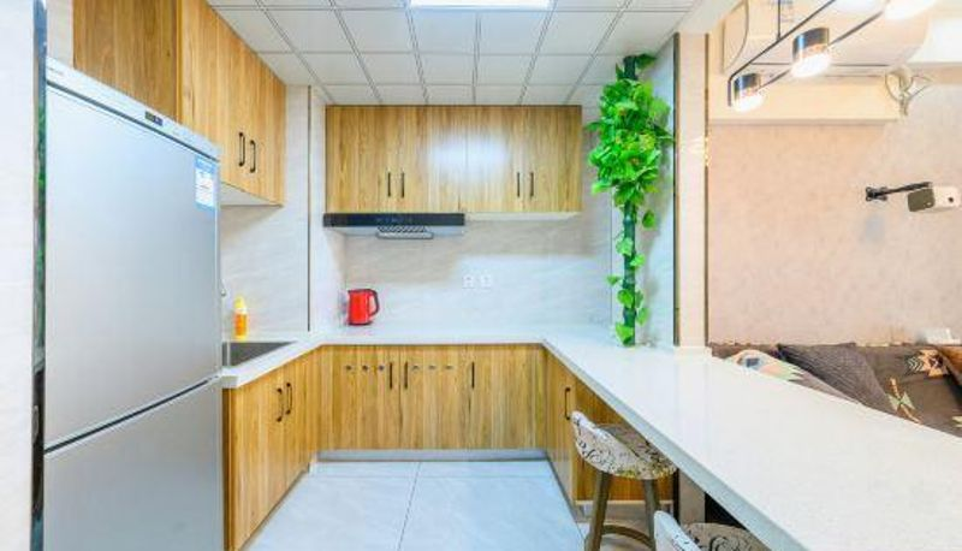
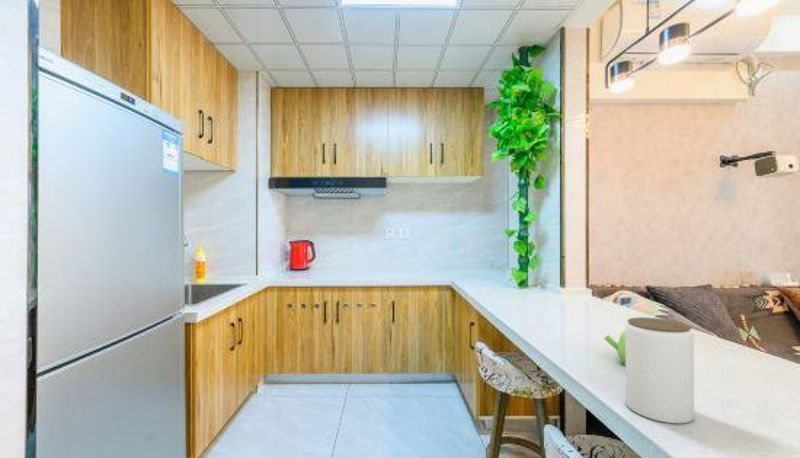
+ jar [625,316,695,424]
+ teapot [603,331,626,366]
